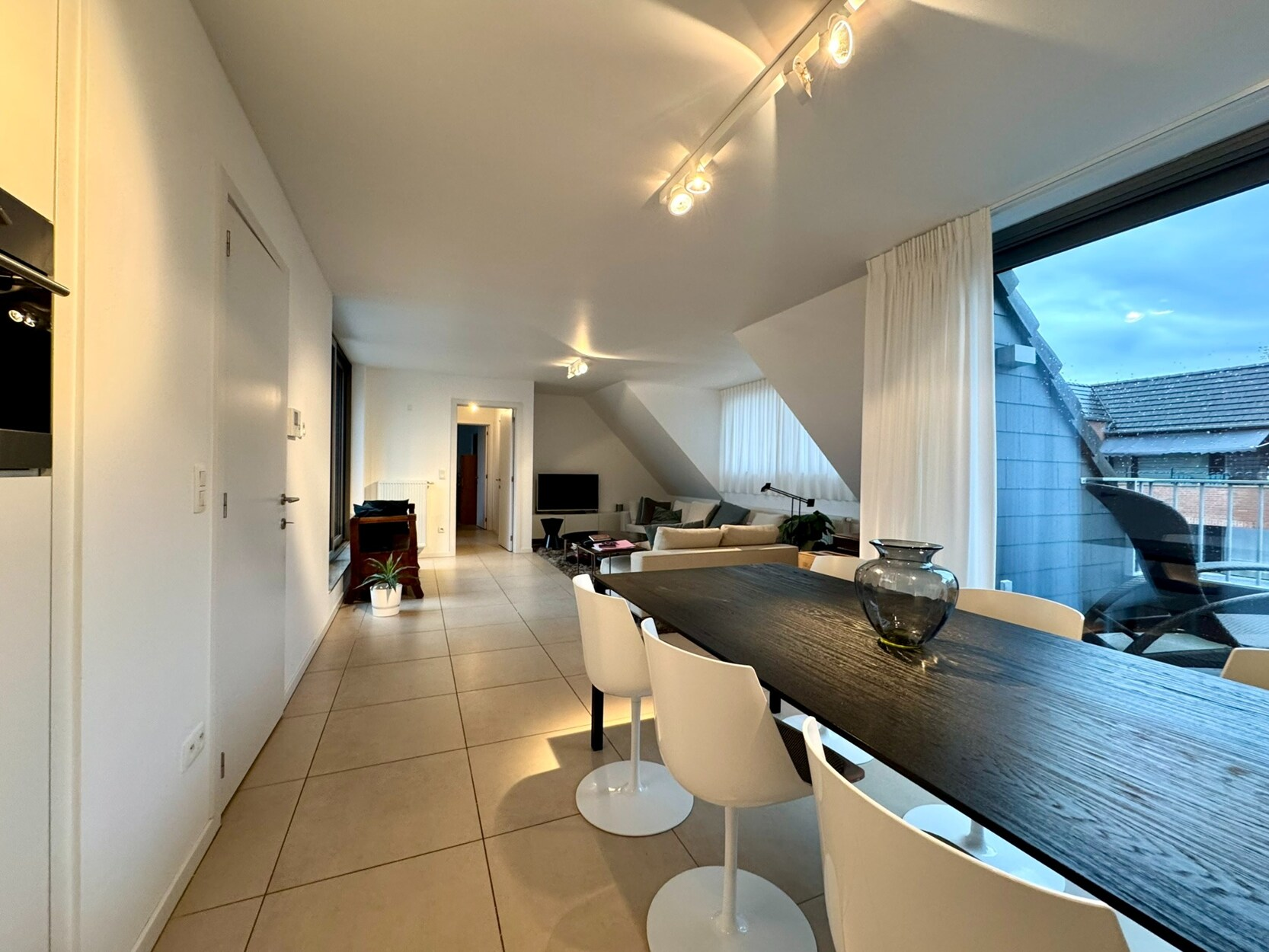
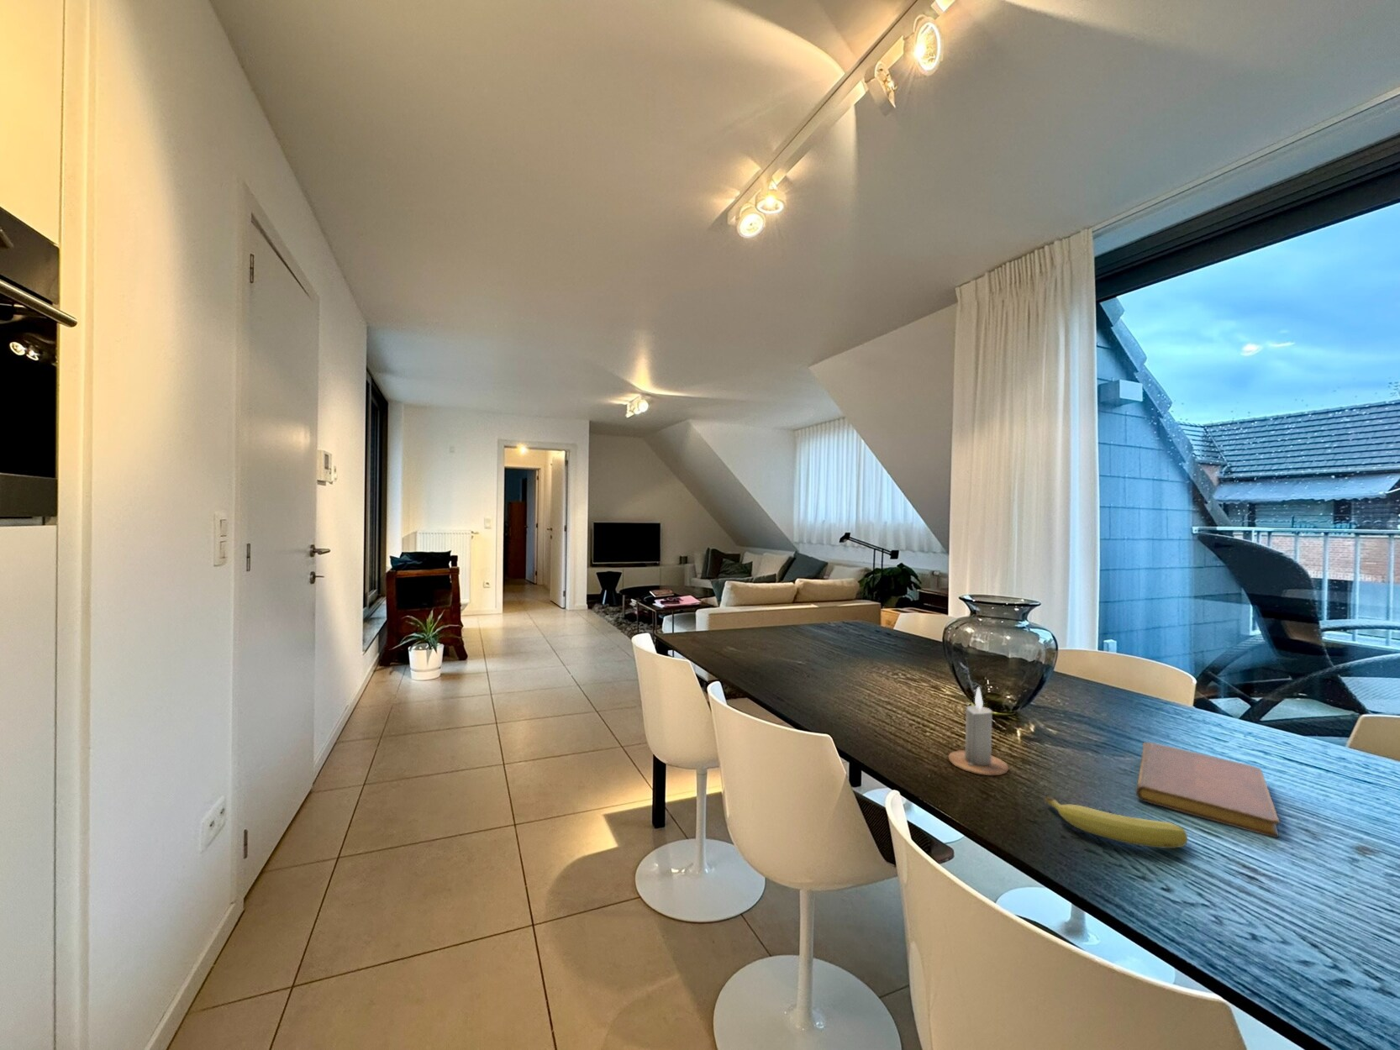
+ fruit [1044,794,1188,849]
+ candle [947,686,1009,776]
+ notebook [1135,741,1281,838]
